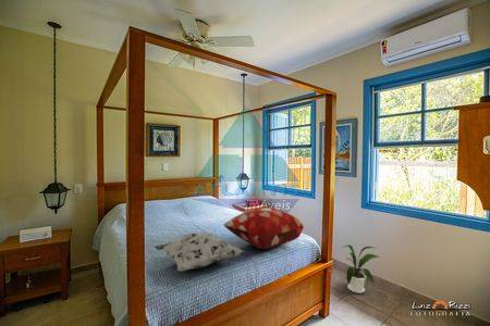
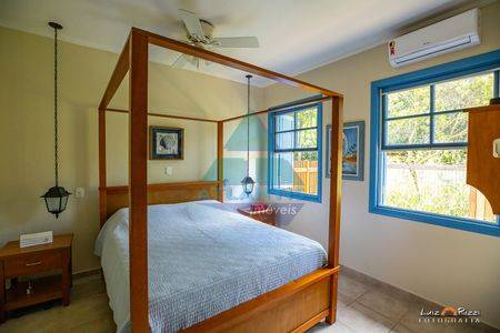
- decorative pillow [154,231,244,273]
- decorative pillow [223,206,305,250]
- house plant [341,243,381,294]
